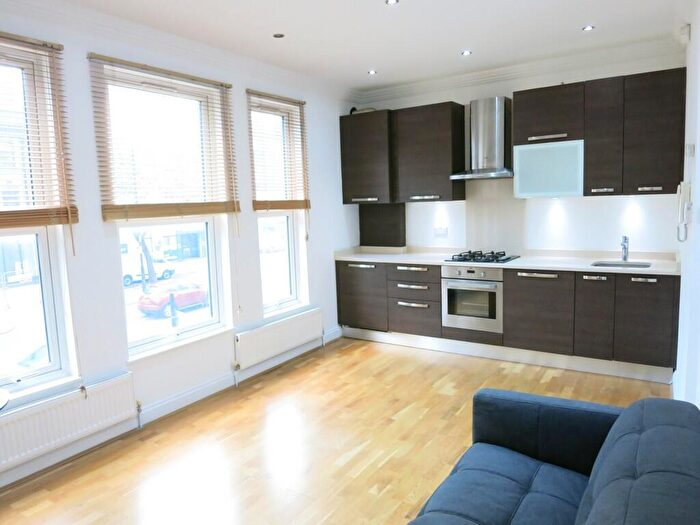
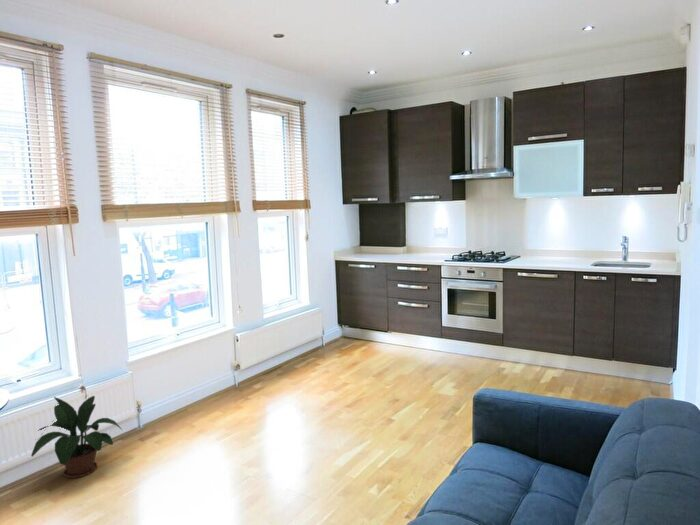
+ potted plant [30,395,123,479]
